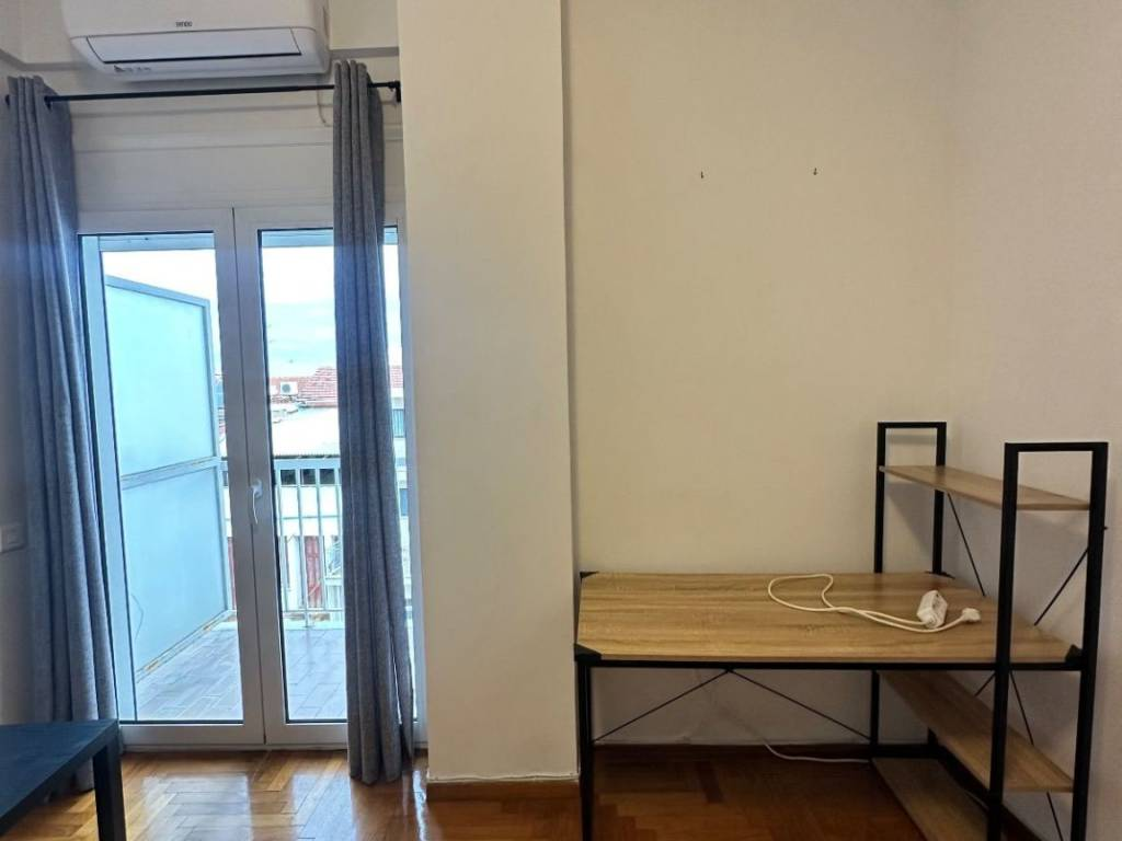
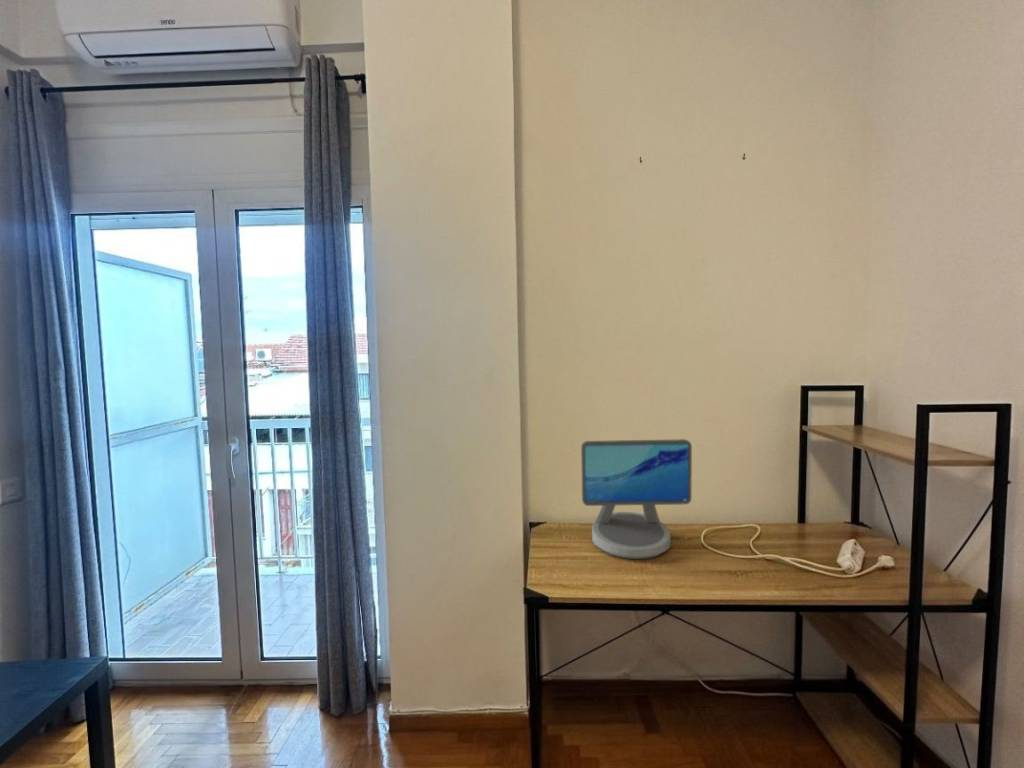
+ computer monitor [580,438,693,560]
